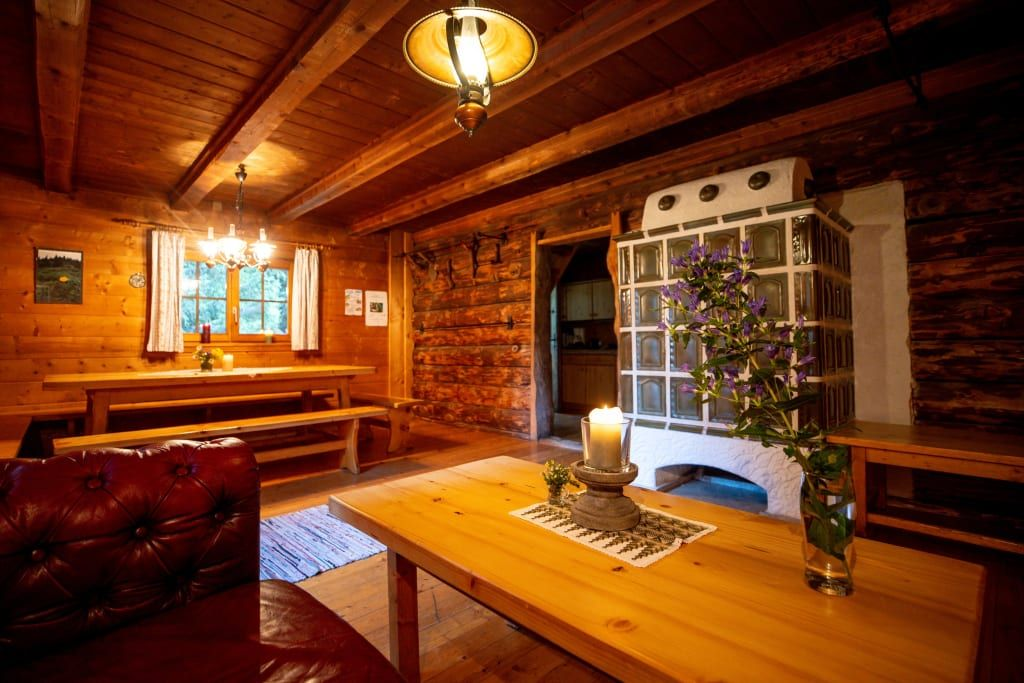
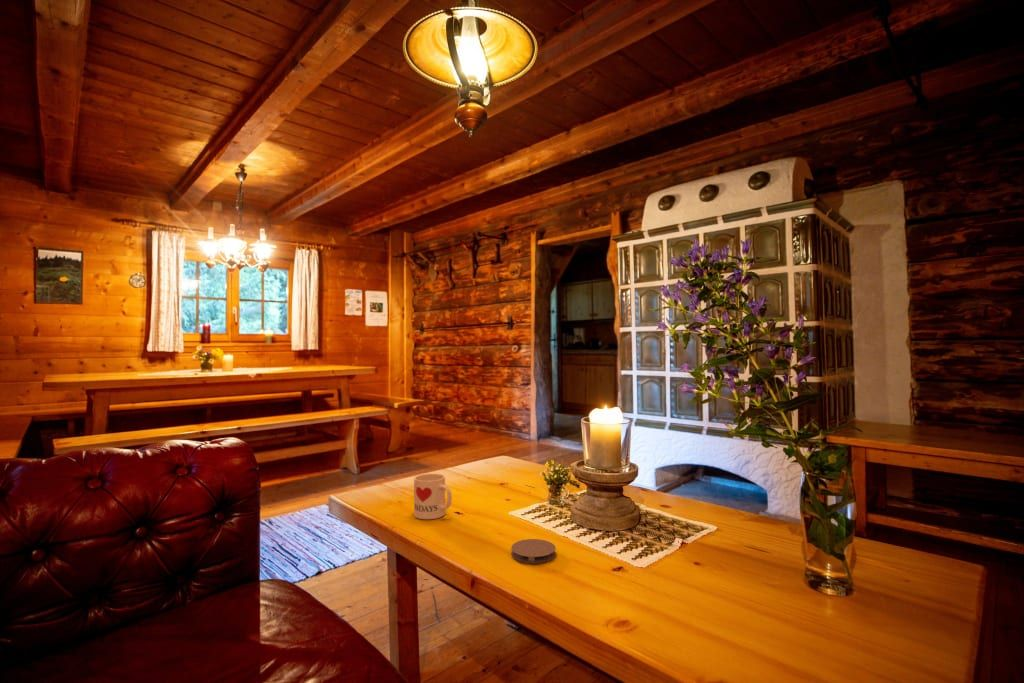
+ coaster [510,538,557,564]
+ mug [413,473,453,520]
